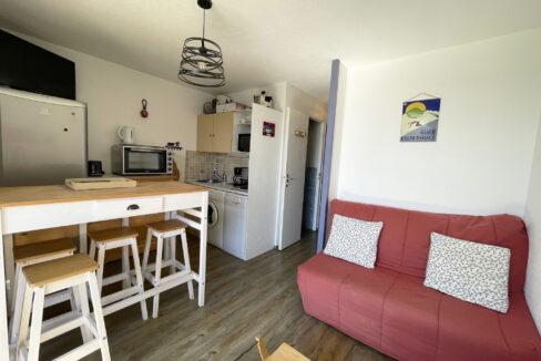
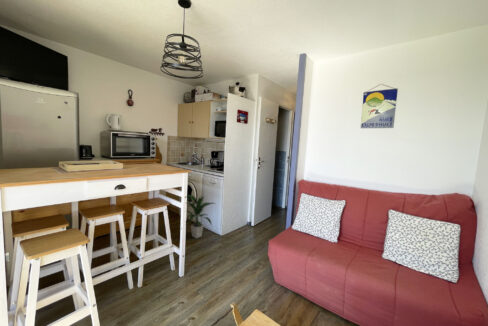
+ indoor plant [178,194,216,239]
